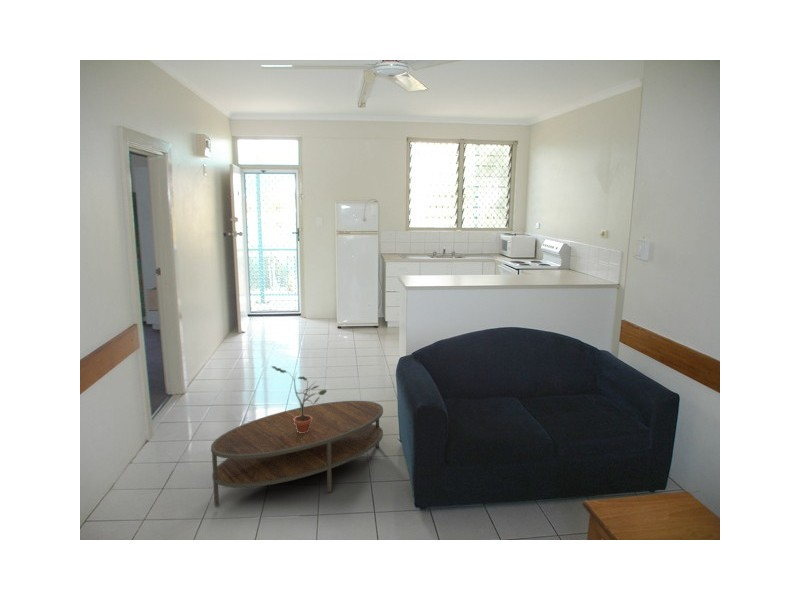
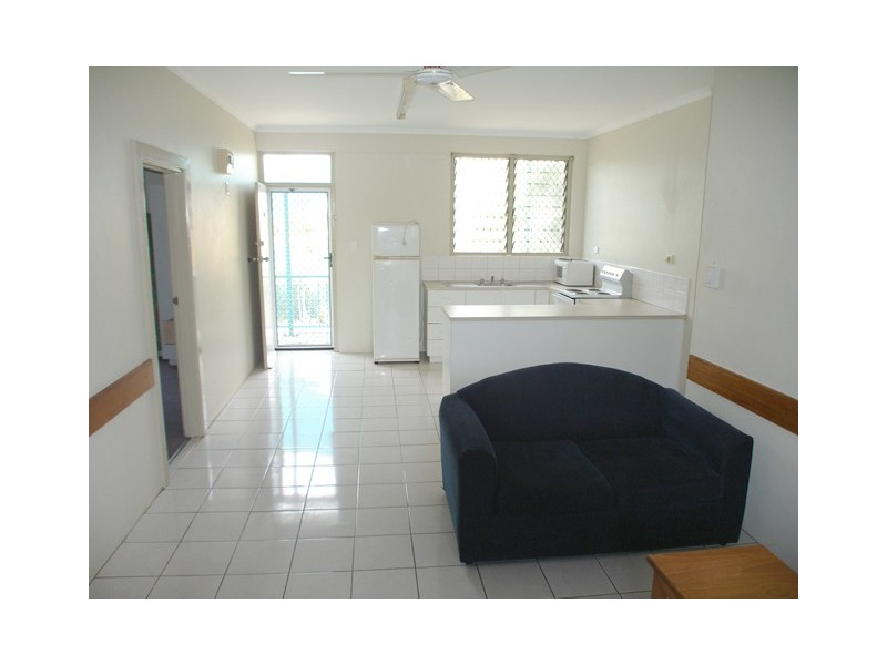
- coffee table [210,400,384,508]
- potted plant [270,365,328,433]
